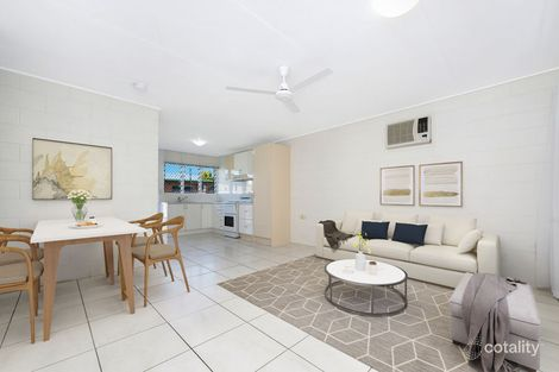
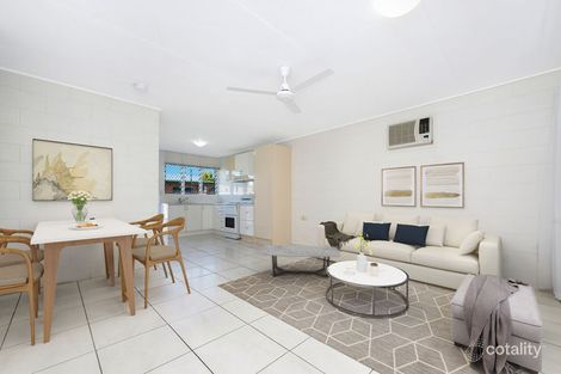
+ coffee table [260,244,341,278]
